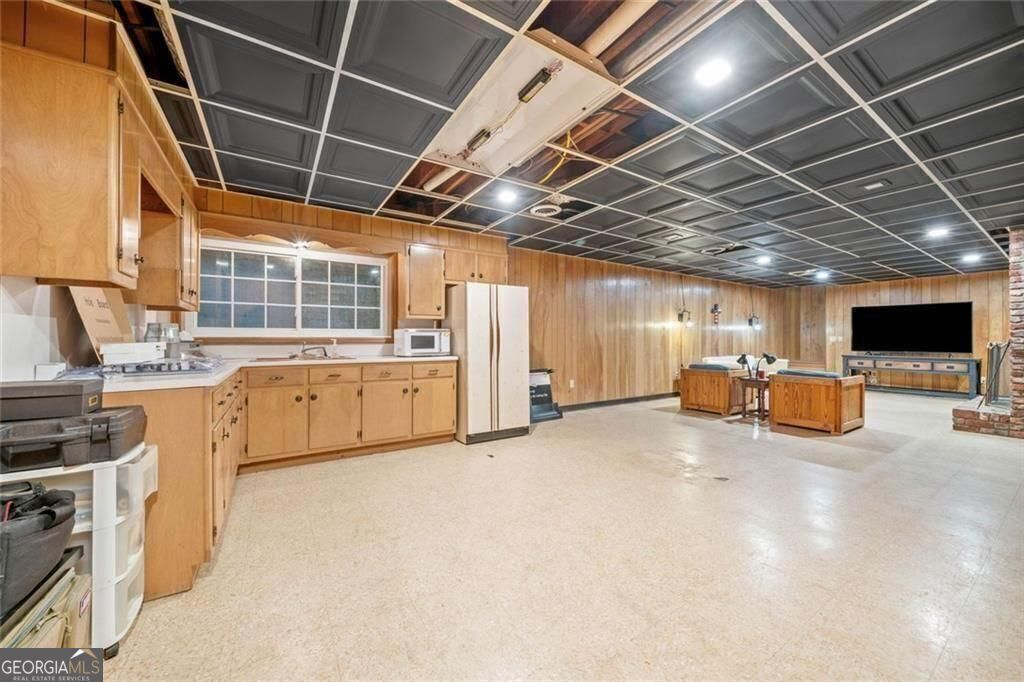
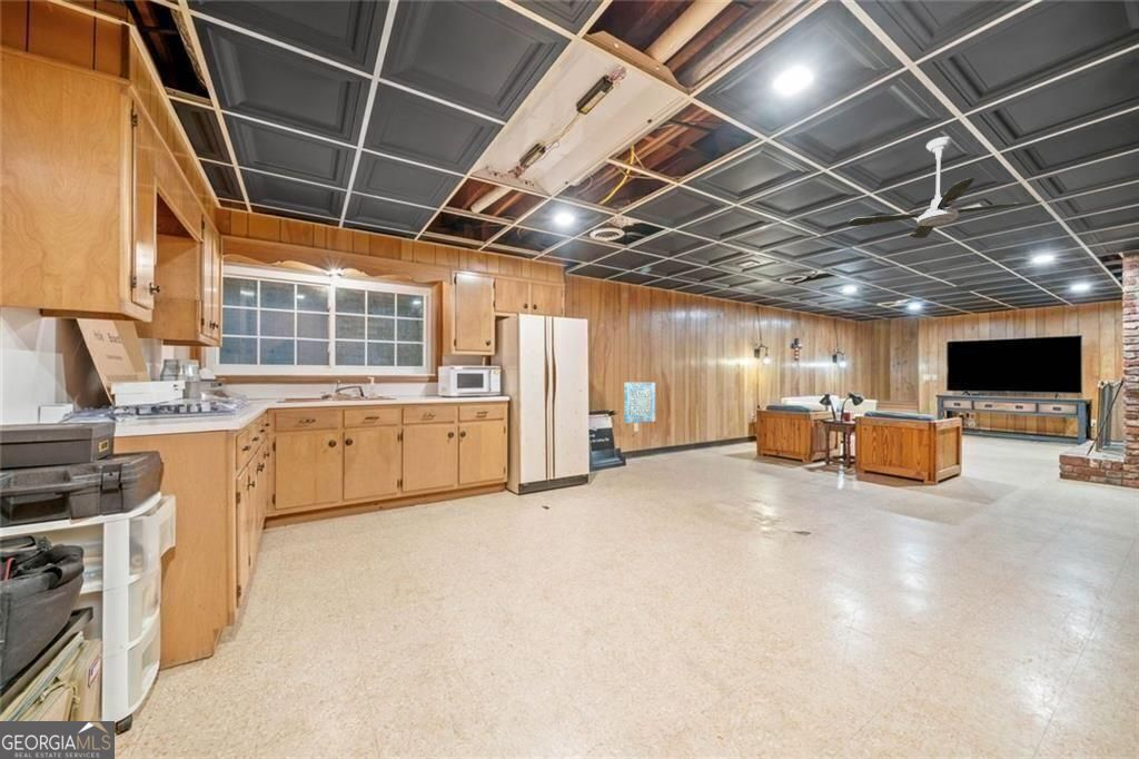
+ wall art [623,382,656,424]
+ ceiling fan [848,136,1042,239]
